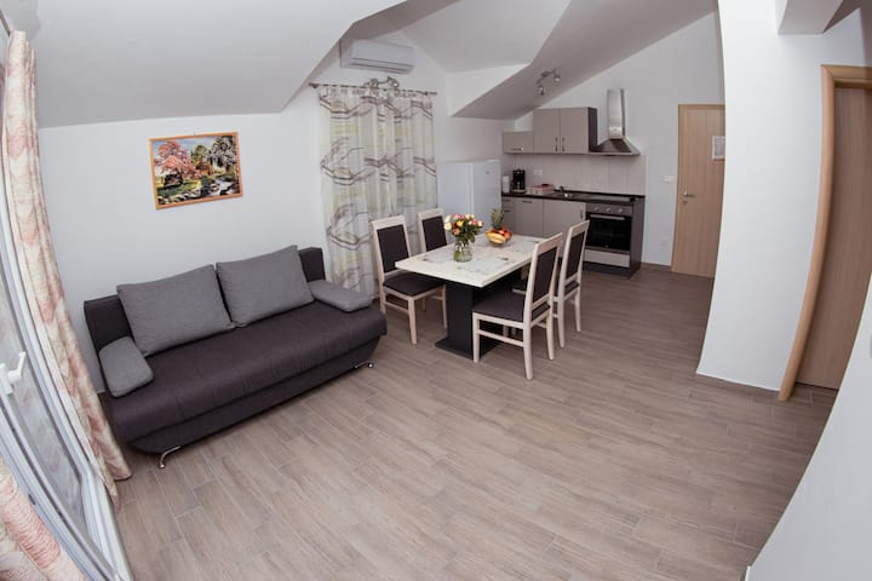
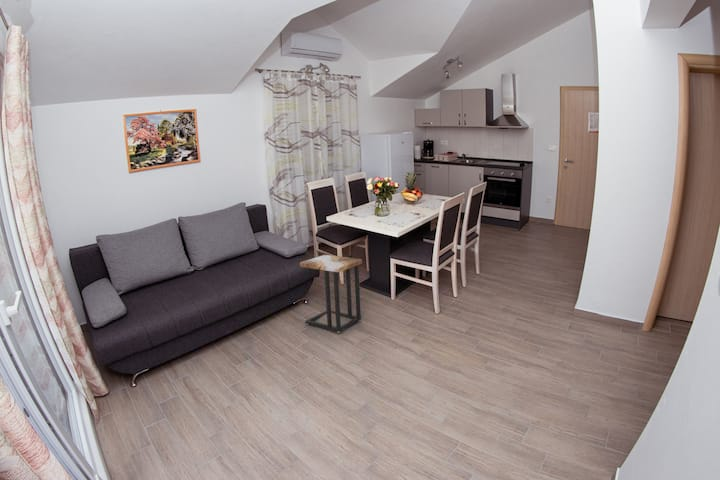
+ side table [299,254,363,333]
